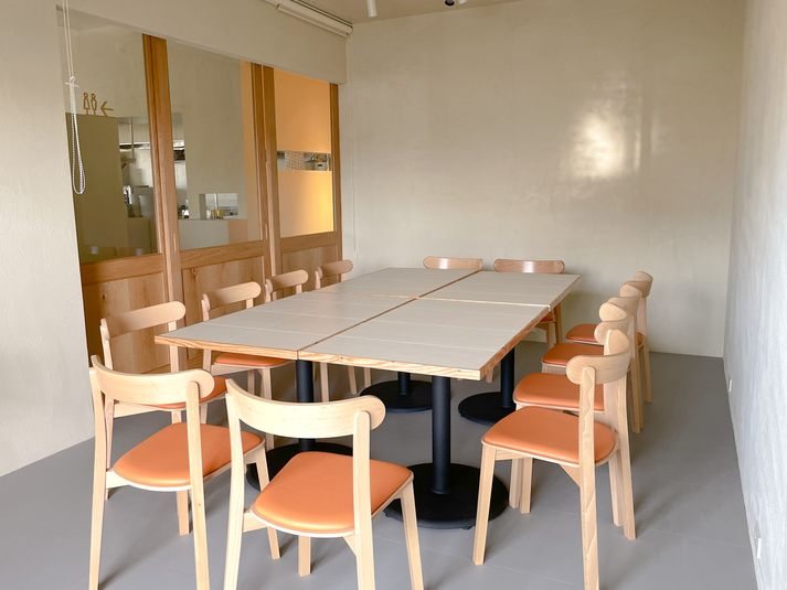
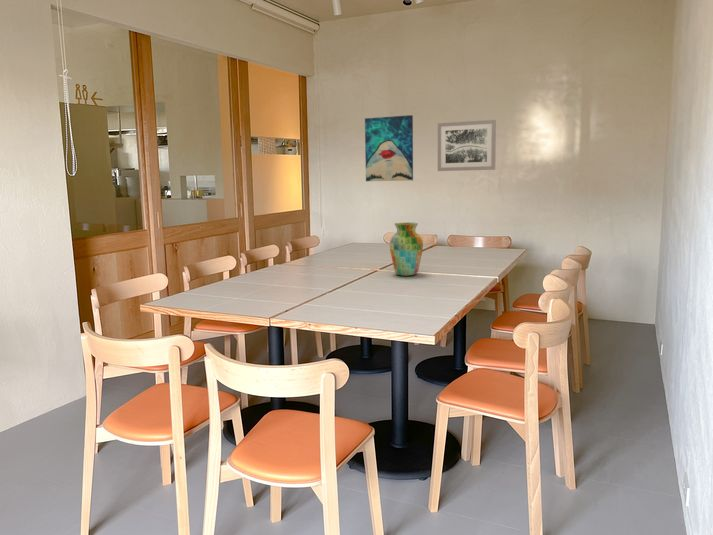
+ wall art [437,119,497,172]
+ wall art [364,114,414,182]
+ vase [389,222,424,277]
